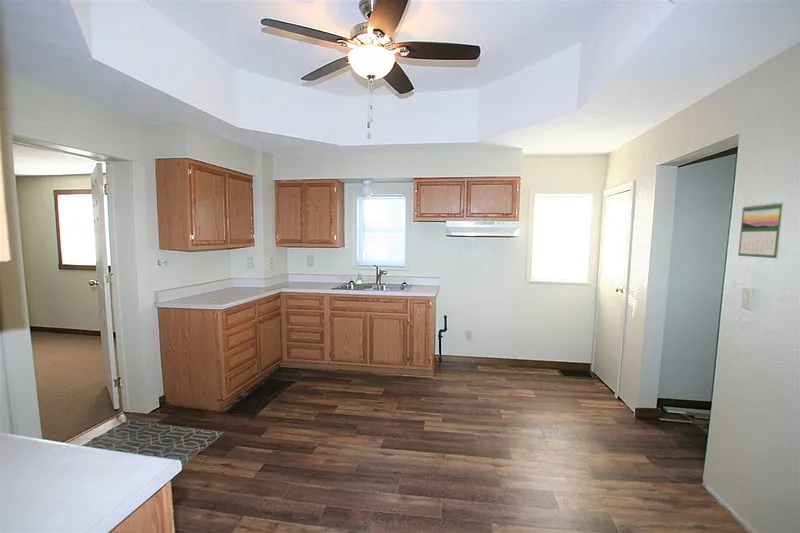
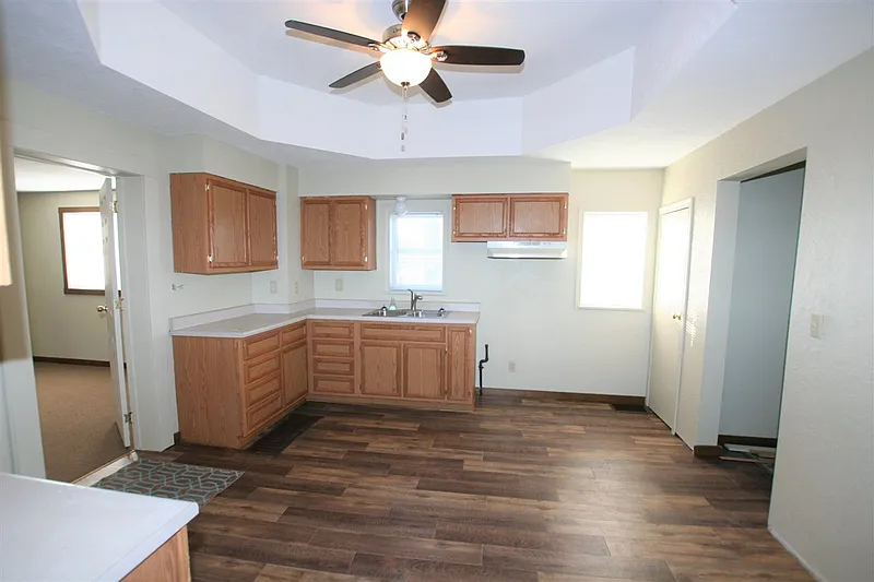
- calendar [737,201,785,259]
